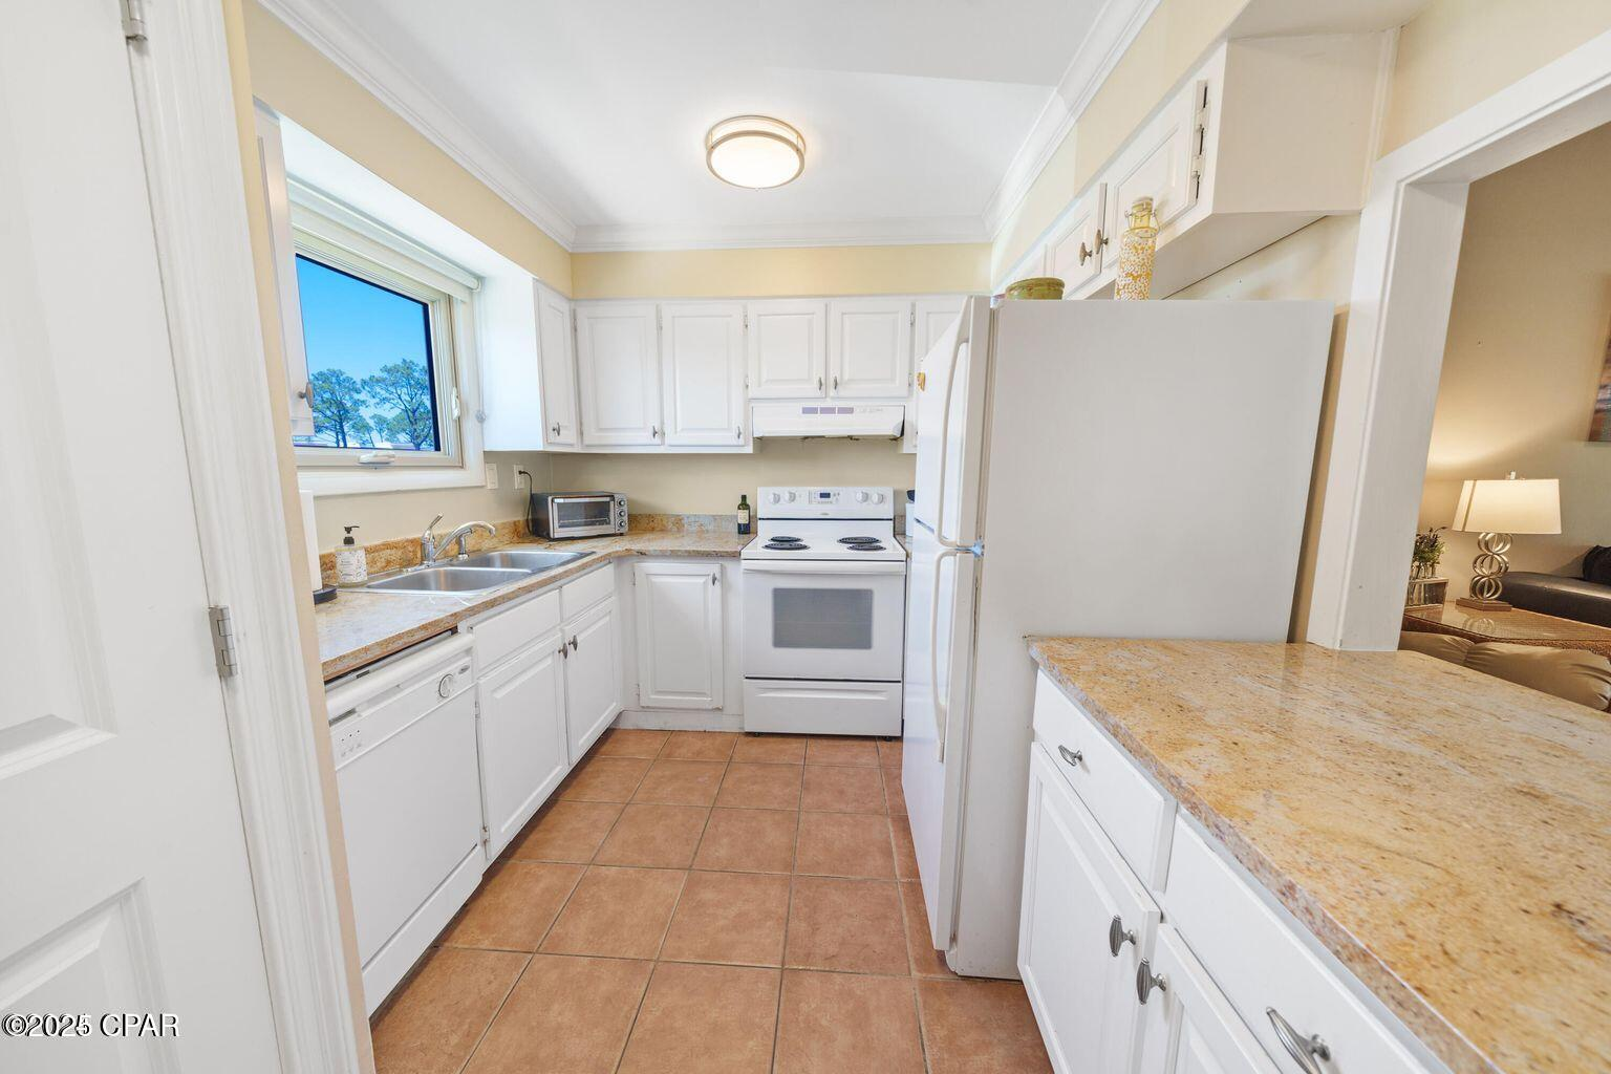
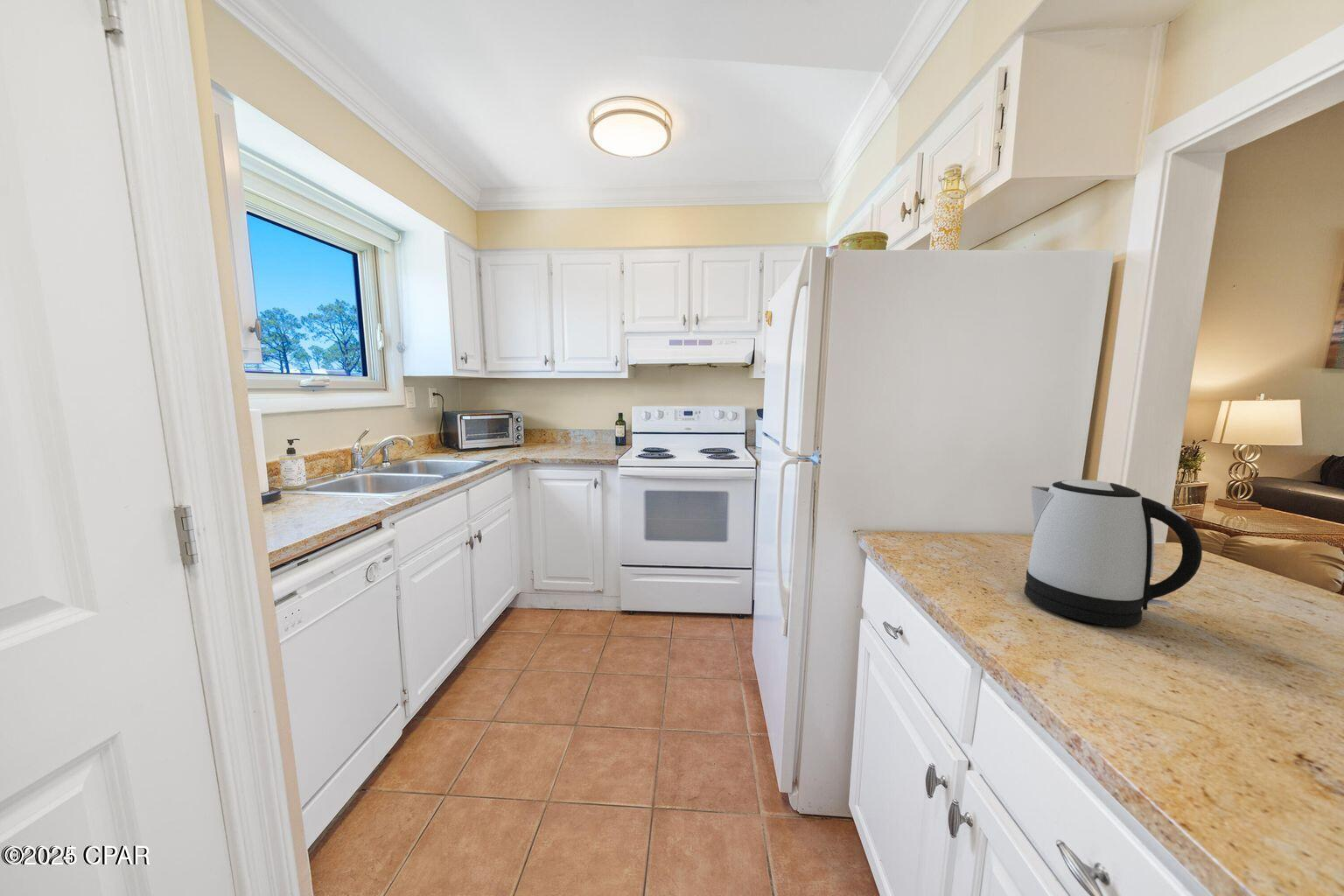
+ kettle [1024,479,1203,627]
